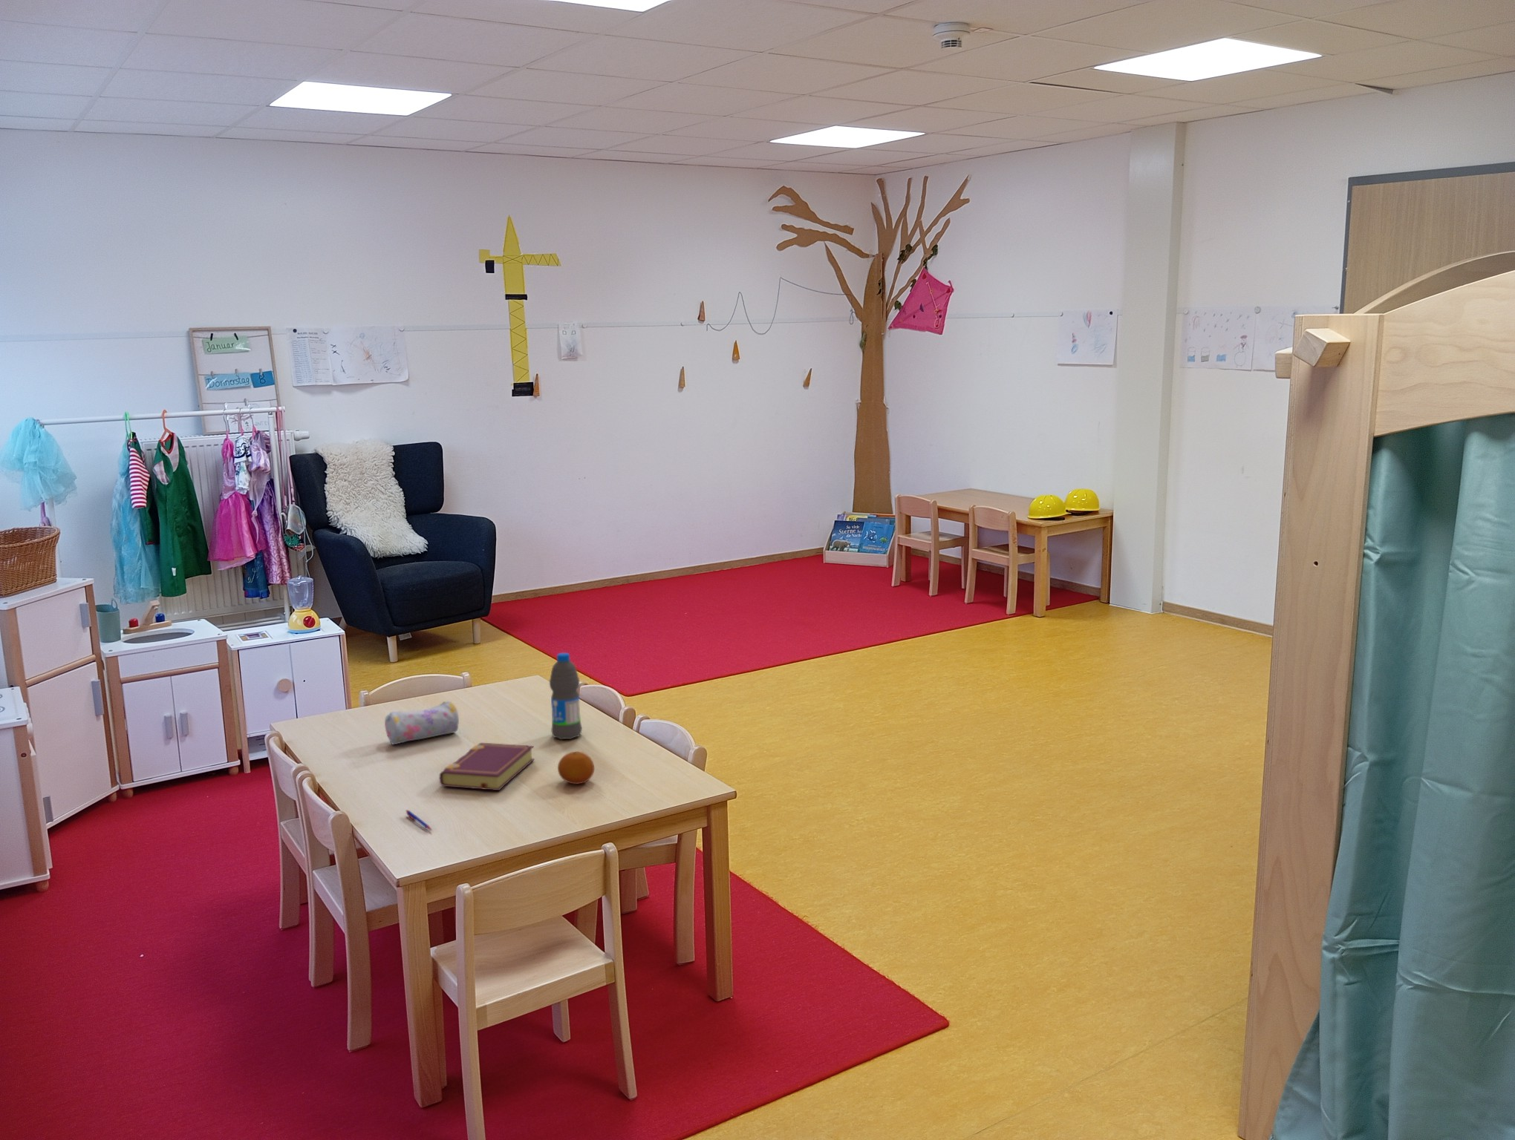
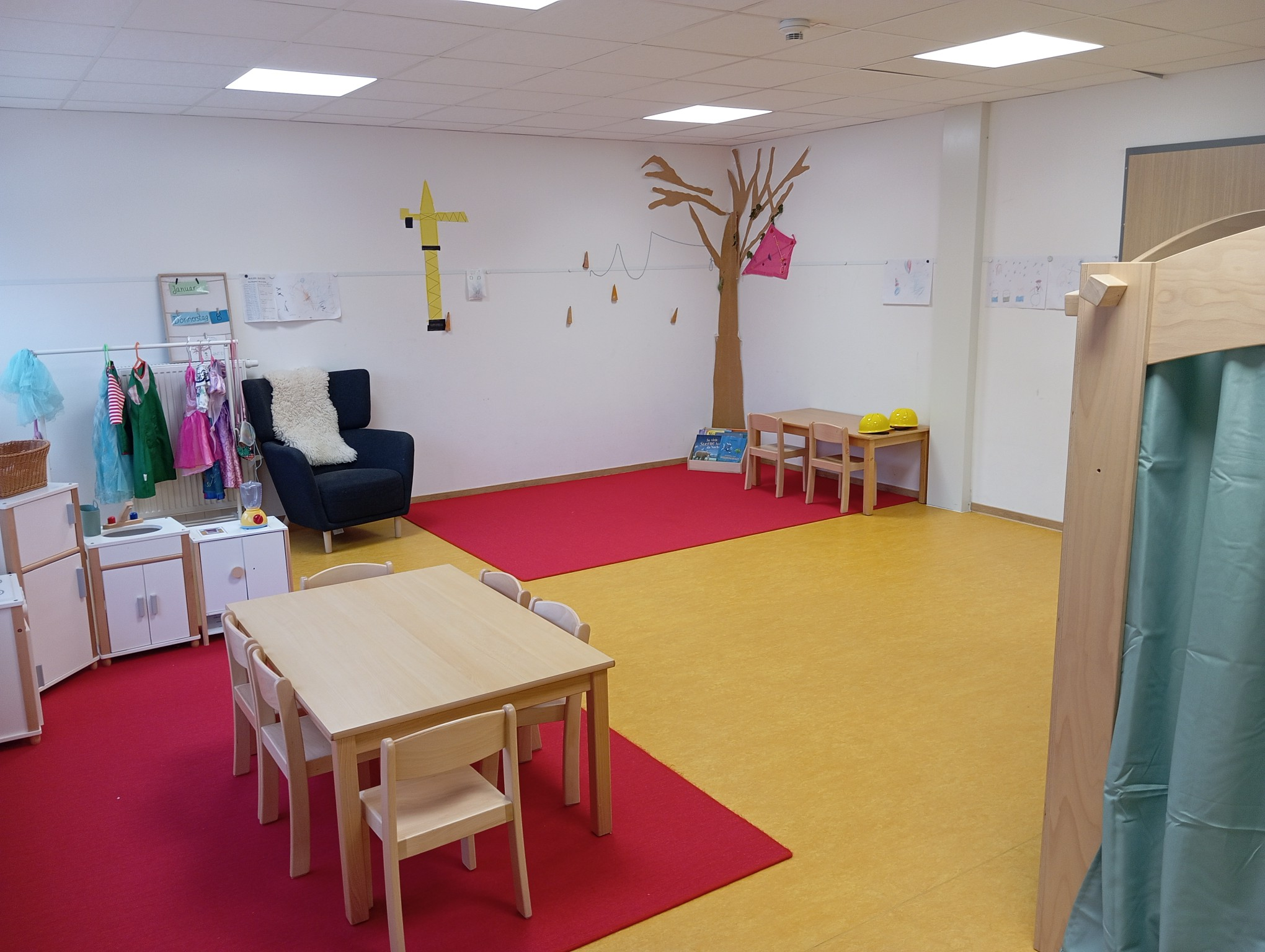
- book [438,742,534,792]
- pencil case [384,701,460,745]
- pen [405,809,432,831]
- water bottle [549,653,583,741]
- fruit [557,751,595,786]
